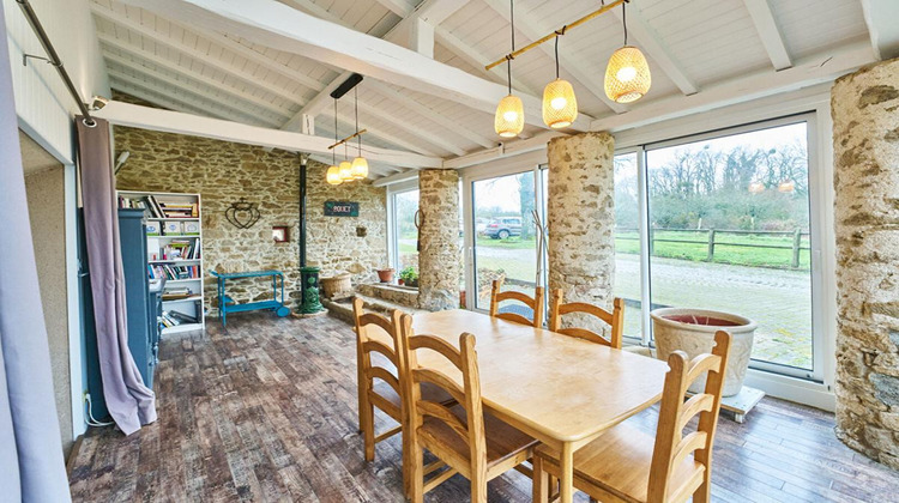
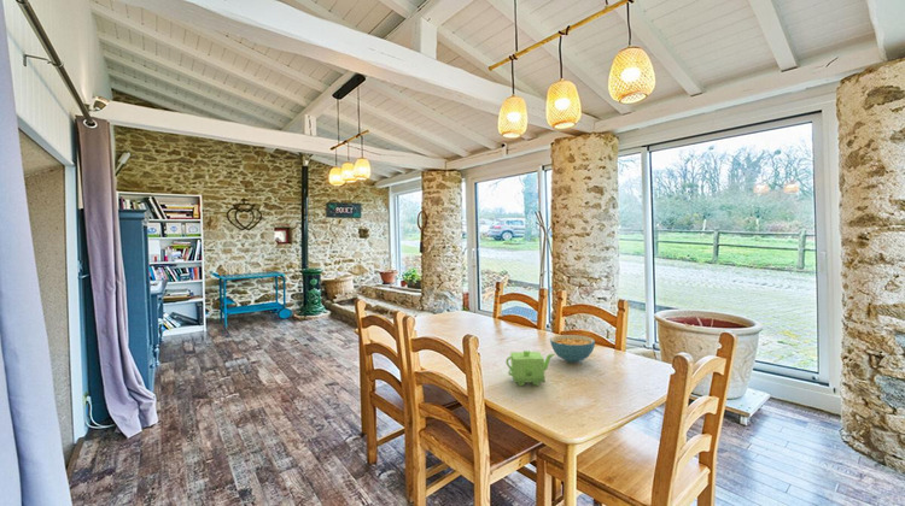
+ cereal bowl [549,334,596,364]
+ teapot [504,349,556,387]
